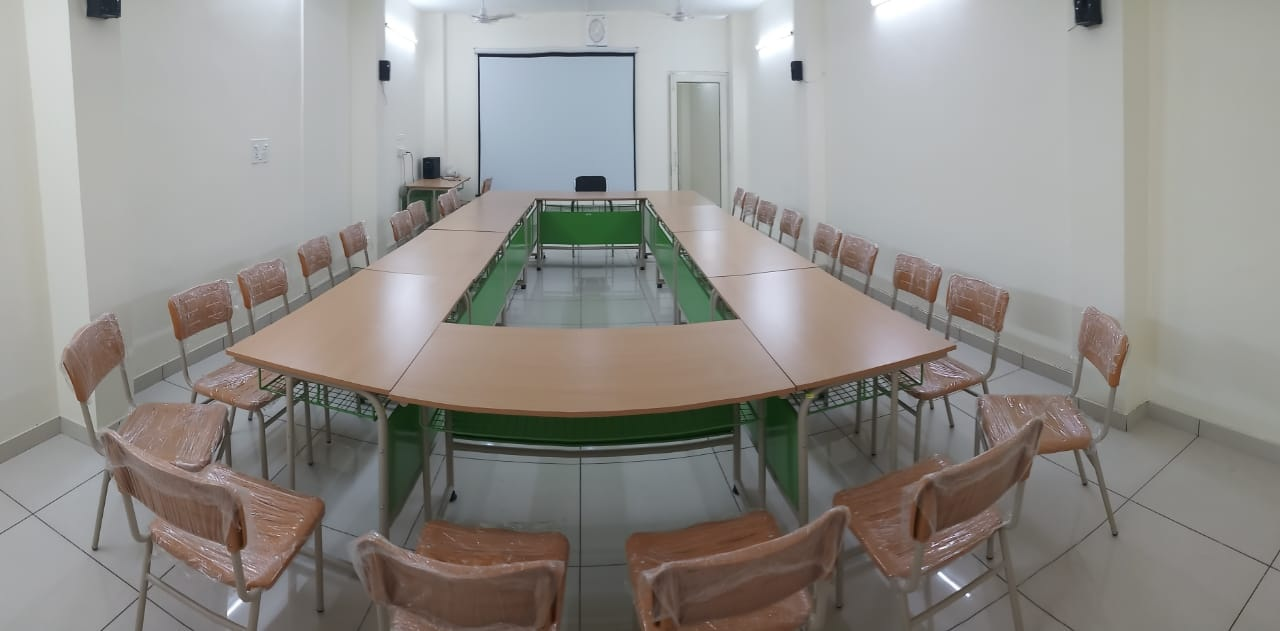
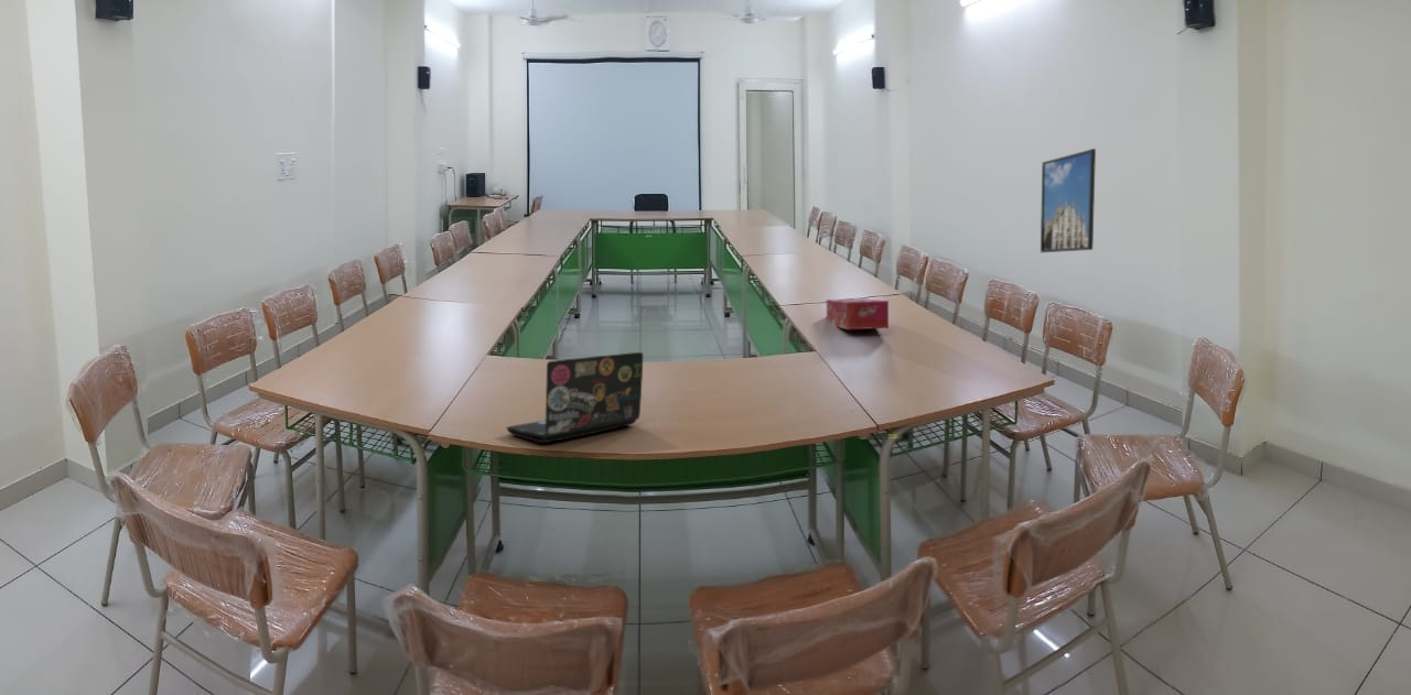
+ laptop [505,351,644,444]
+ tissue box [826,297,890,330]
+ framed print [1040,148,1097,253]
